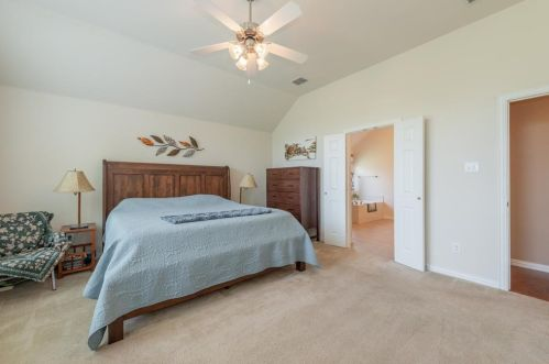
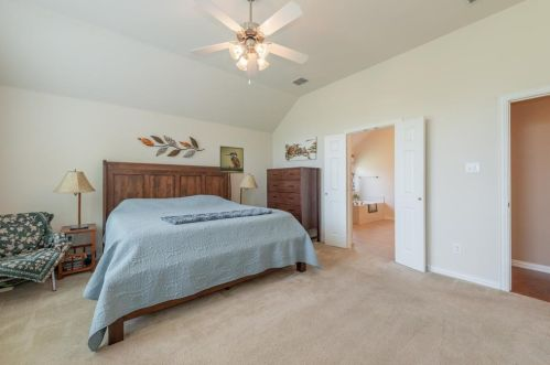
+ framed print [219,144,245,174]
